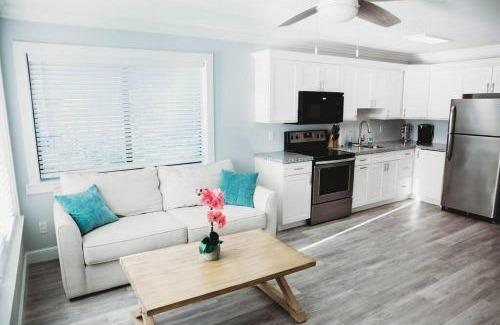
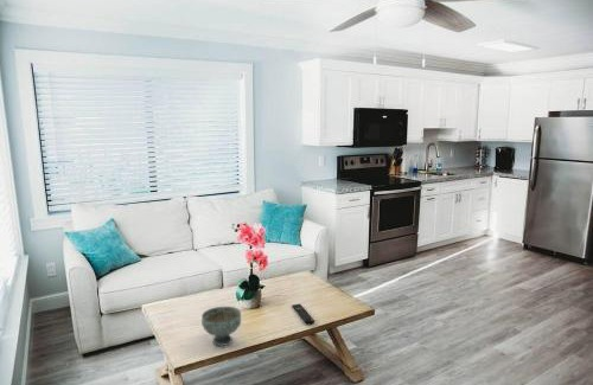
+ bowl [200,306,242,347]
+ remote control [291,303,315,326]
